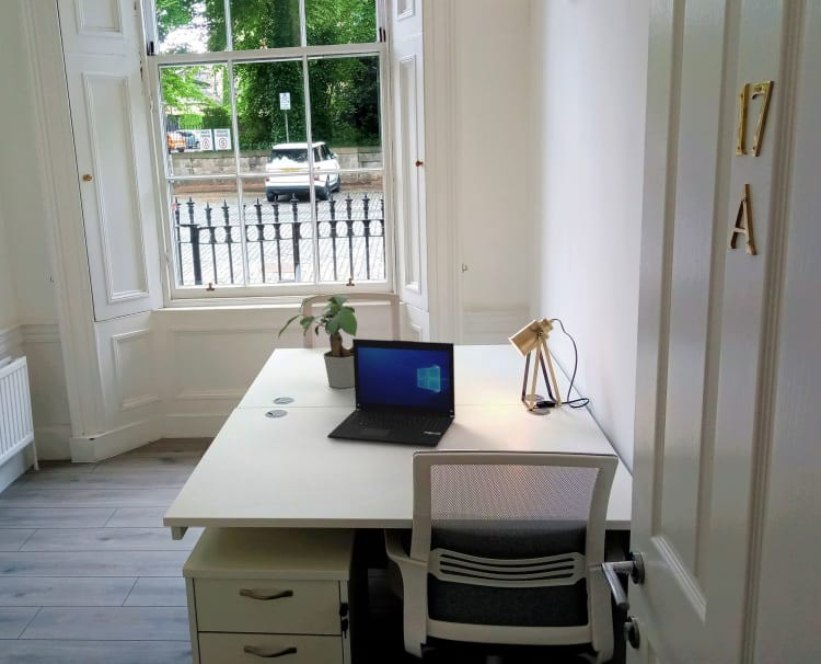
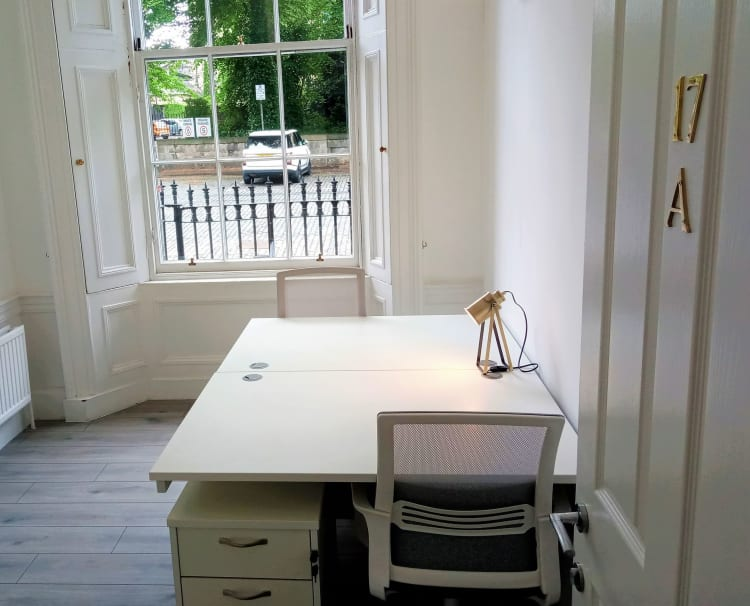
- laptop [326,337,456,448]
- potted plant [277,294,358,389]
